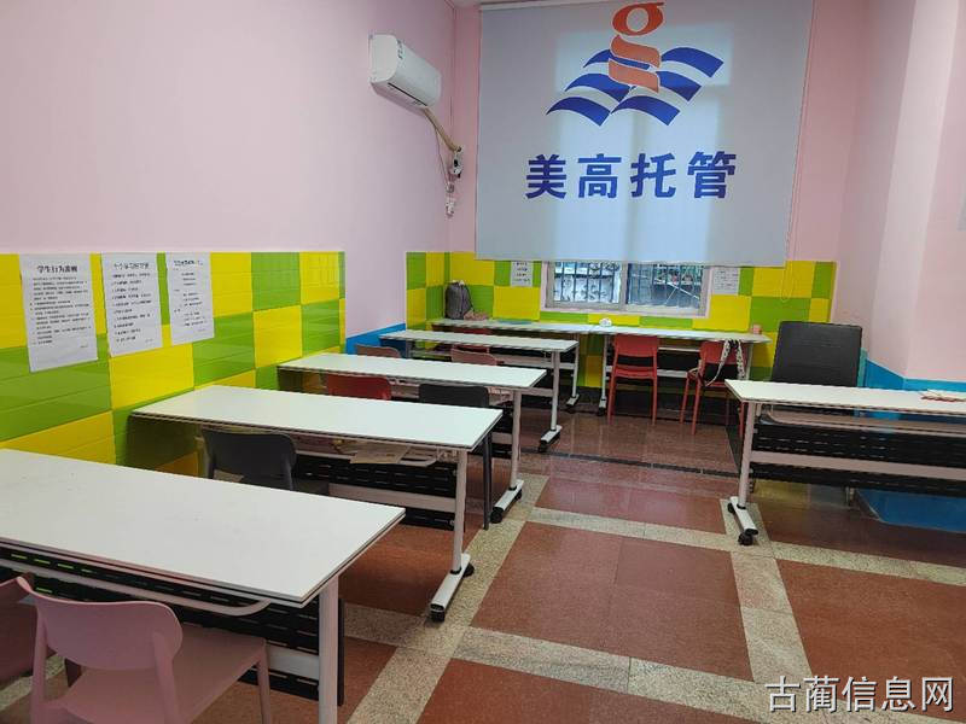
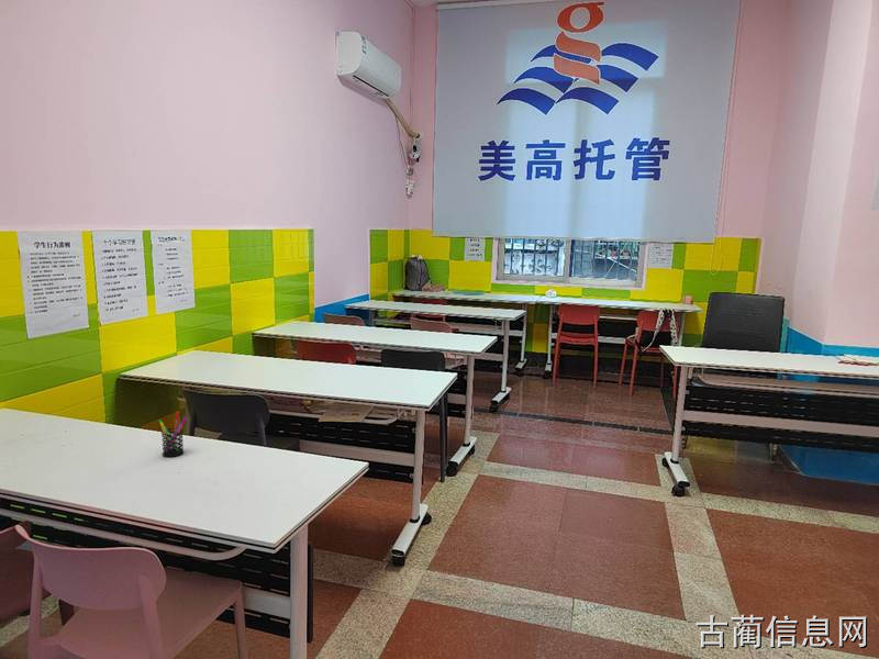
+ pen holder [157,411,189,458]
